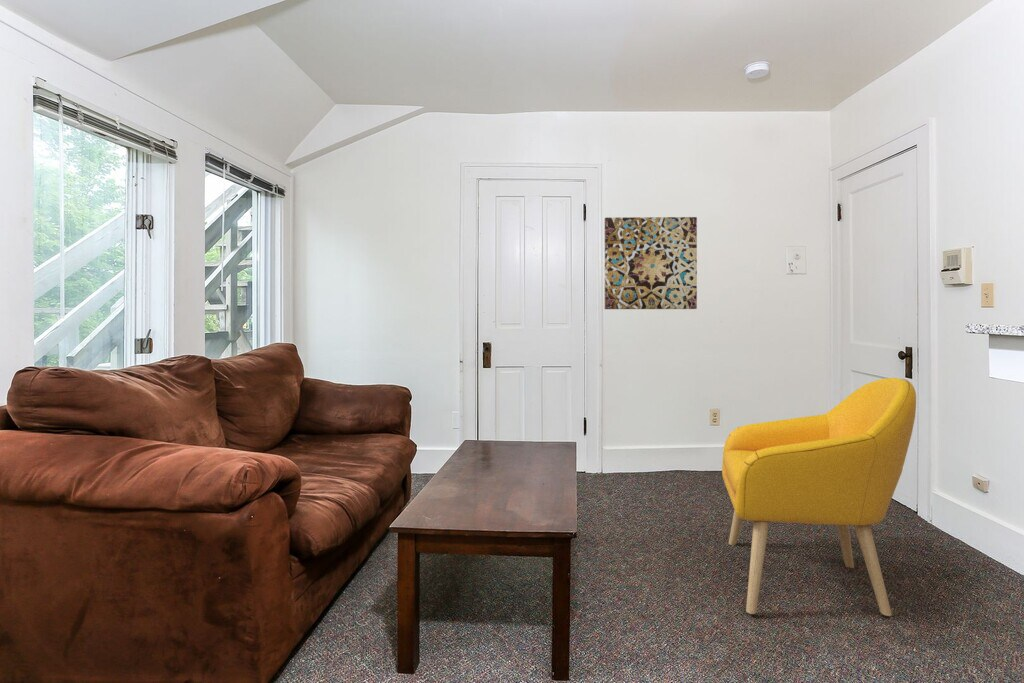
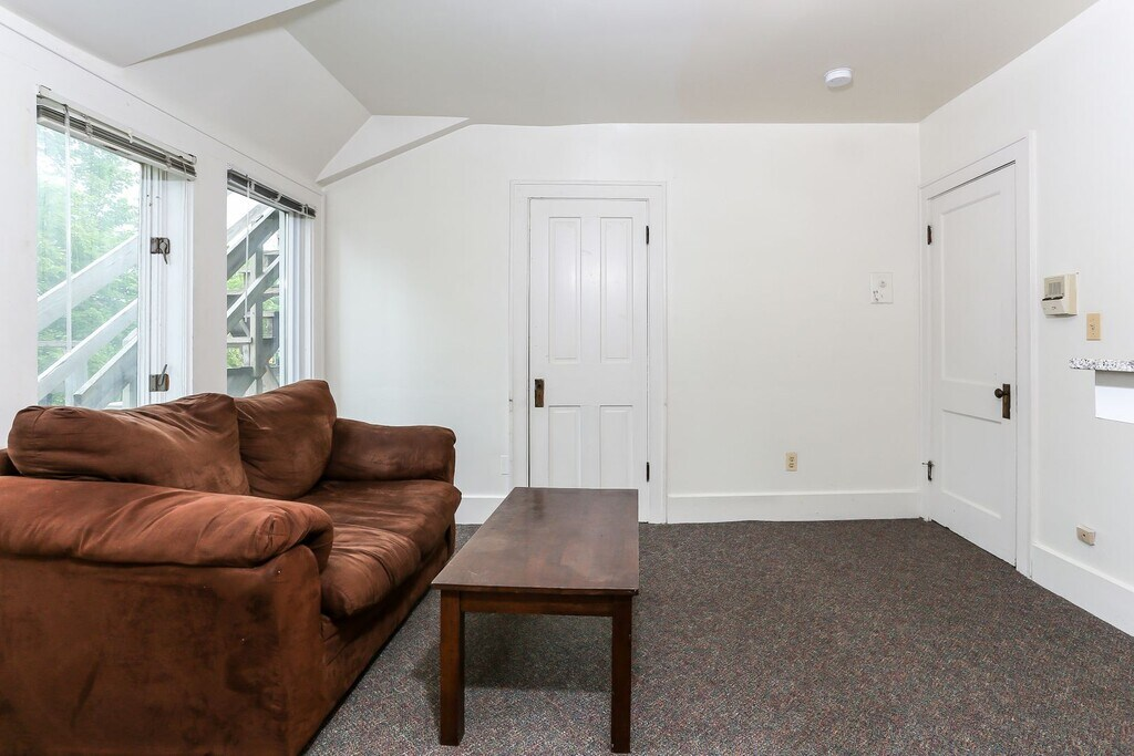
- wall art [604,216,698,310]
- armchair [721,377,917,617]
